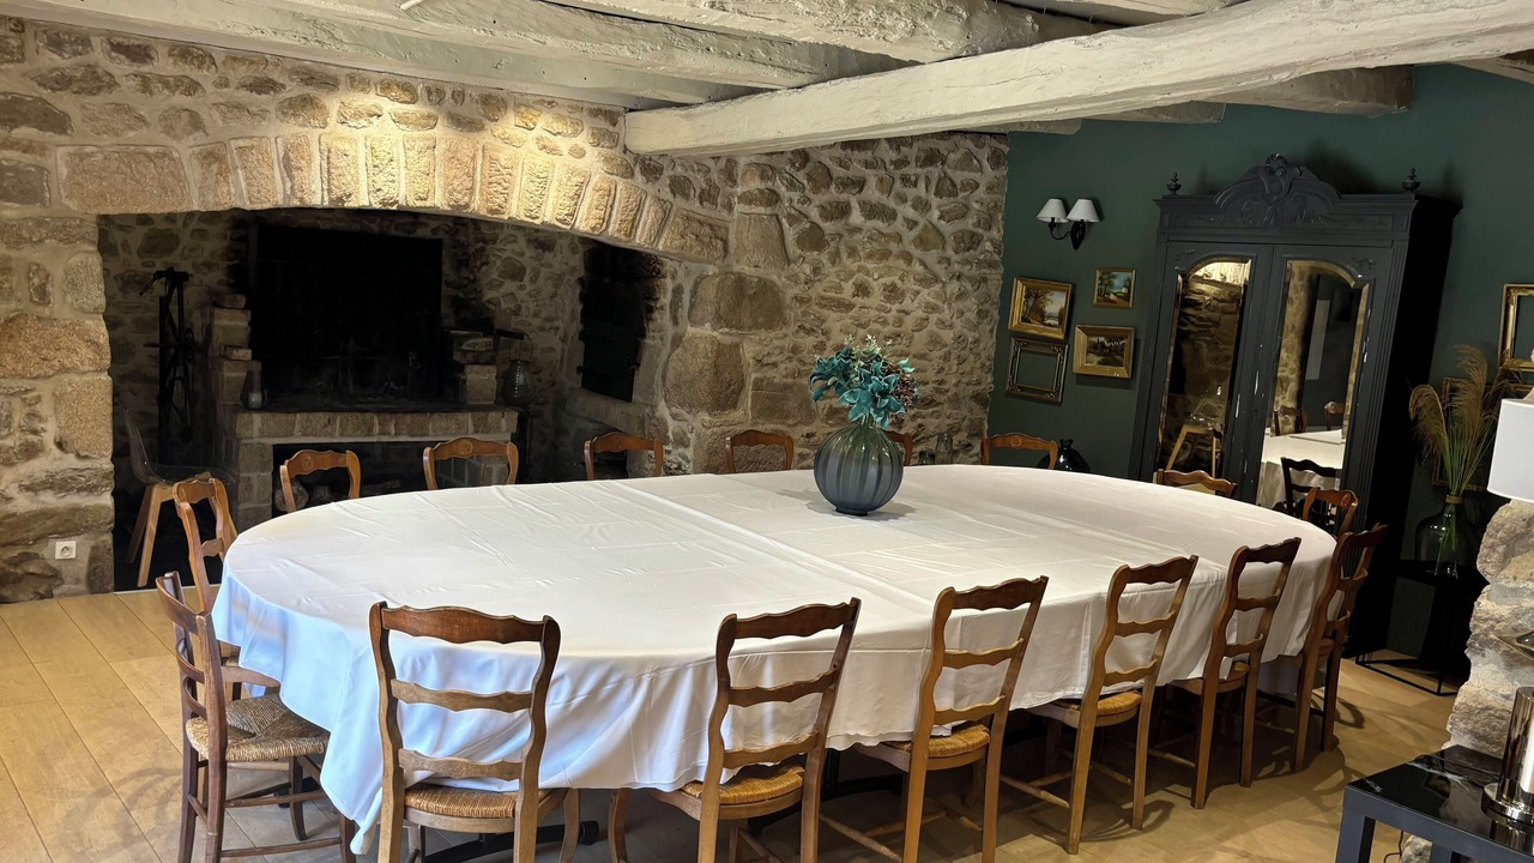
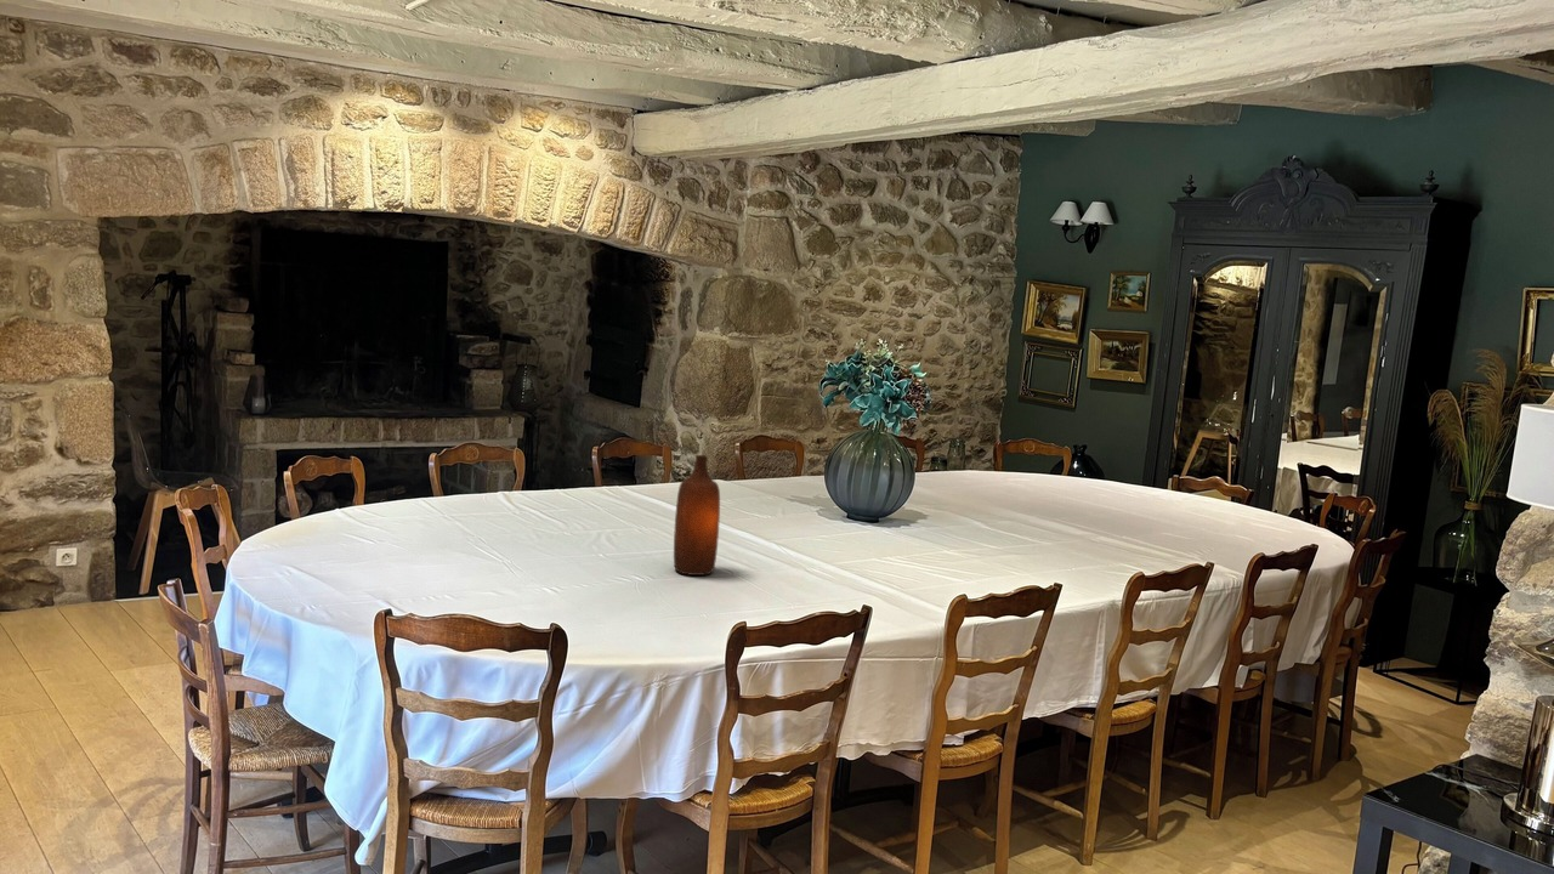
+ bottle [673,454,721,577]
